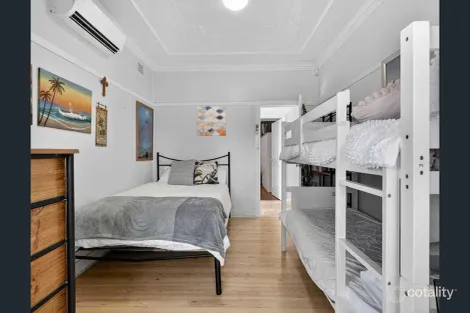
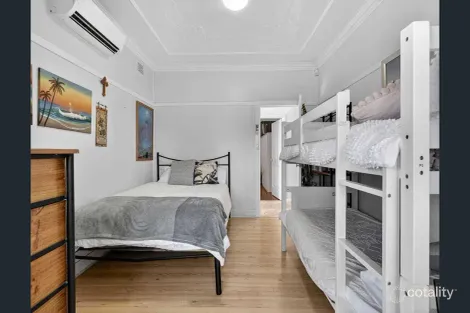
- wall art [196,105,227,137]
